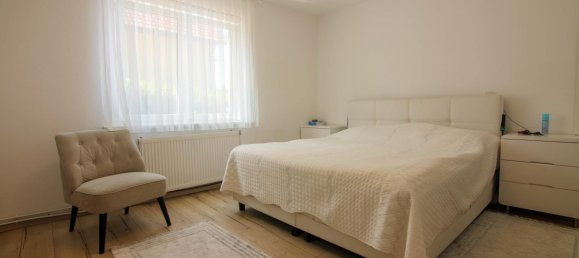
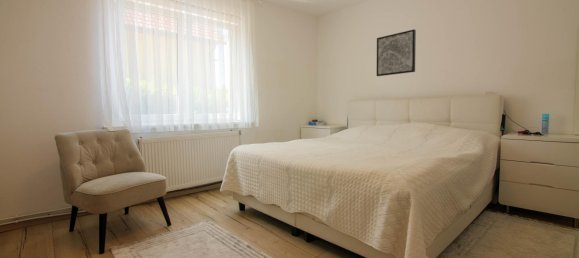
+ wall art [376,28,417,77]
